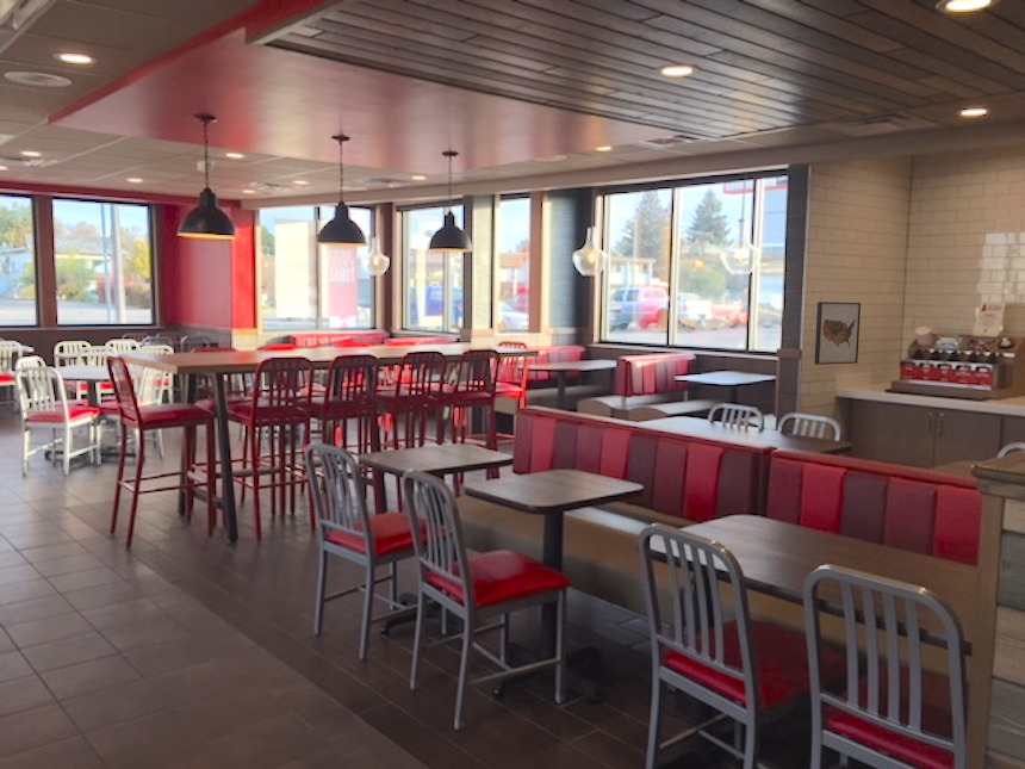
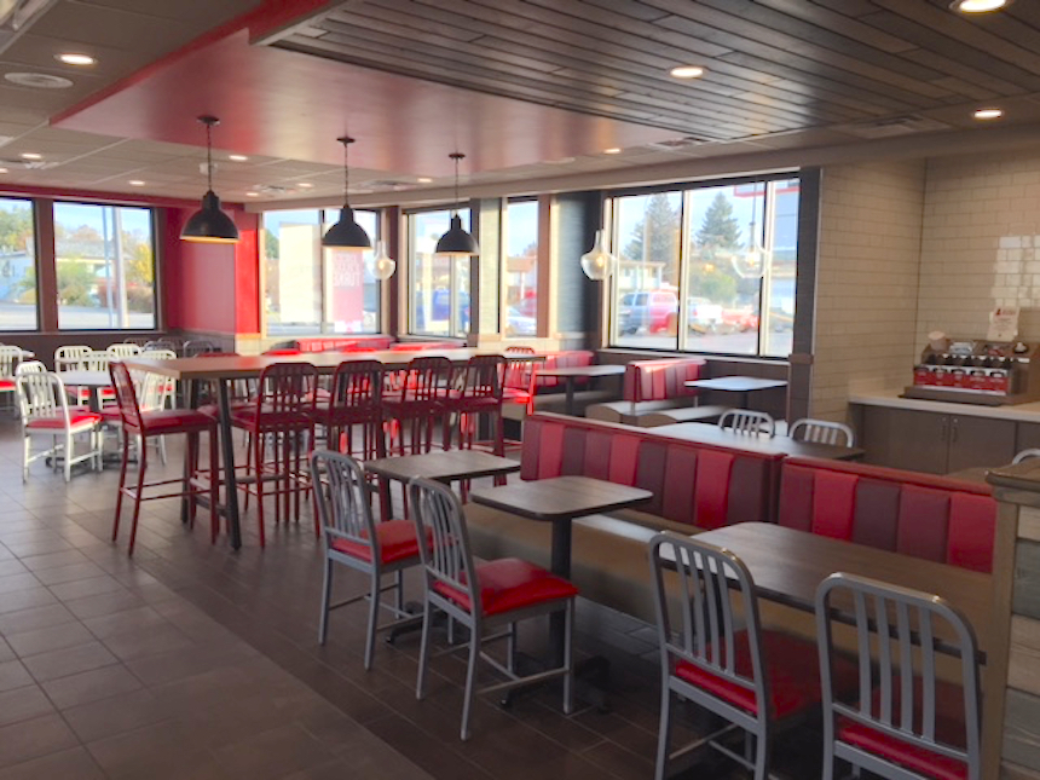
- wall art [813,300,862,366]
